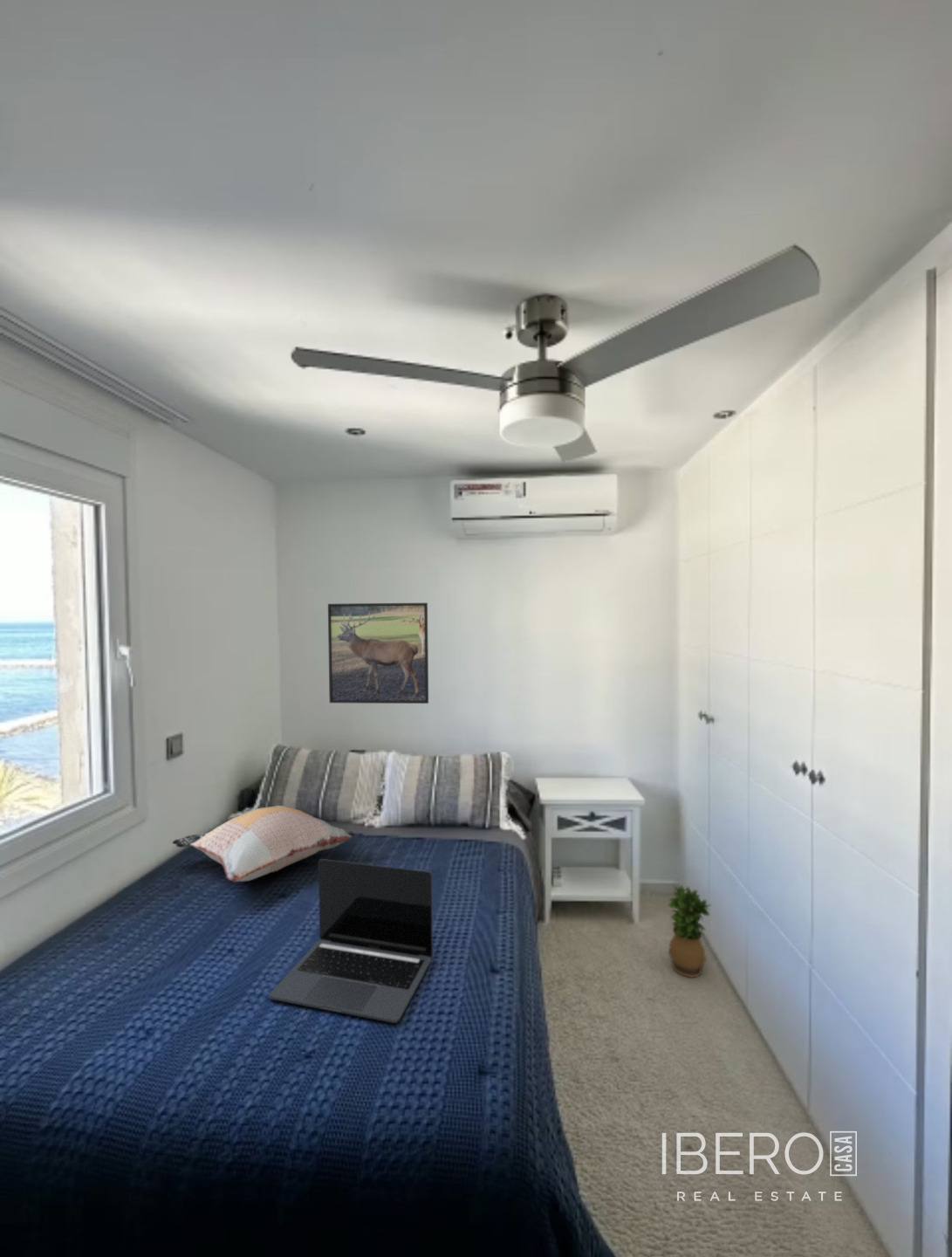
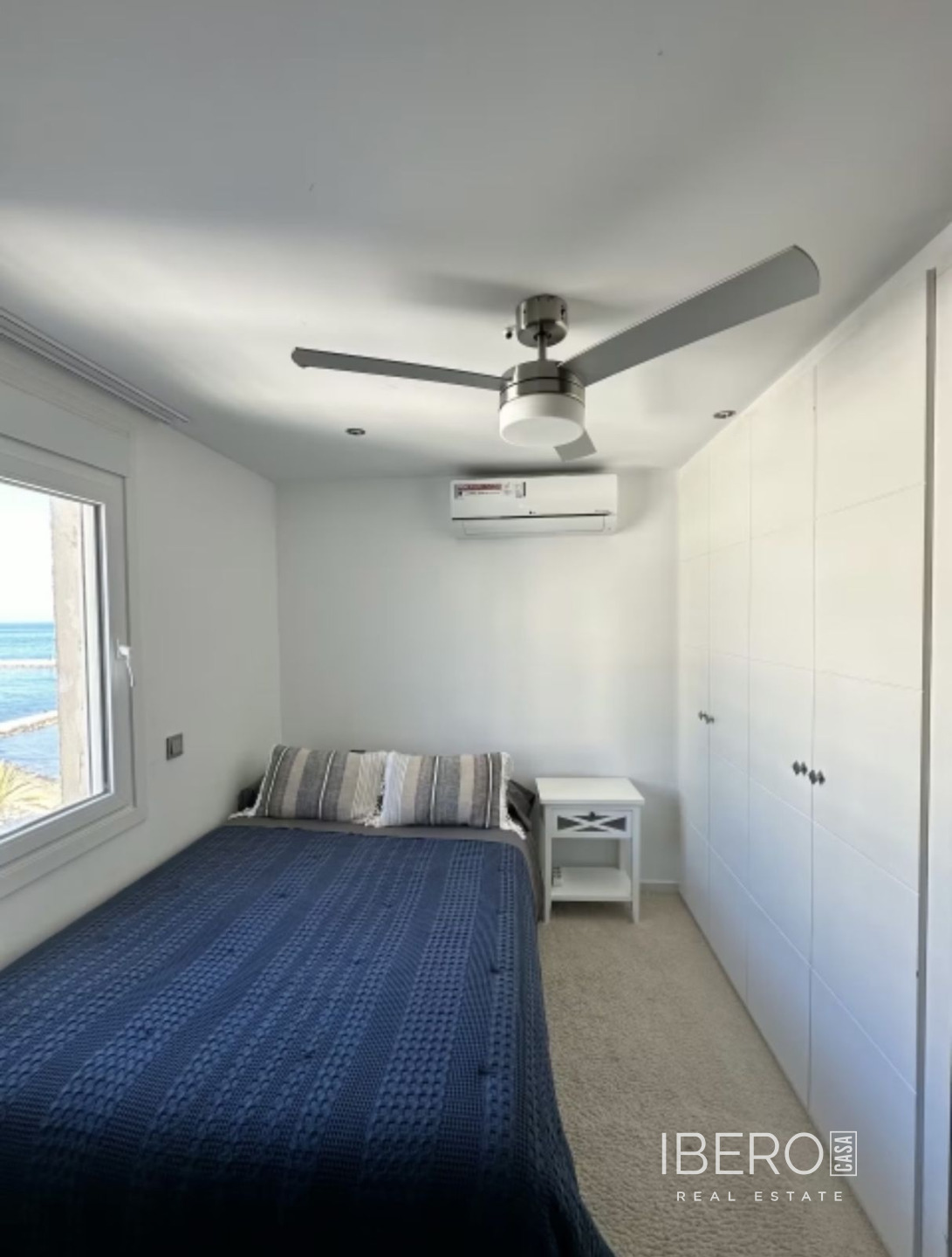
- potted plant [668,884,711,979]
- decorative pillow [171,805,353,883]
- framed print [327,602,429,704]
- laptop [269,858,434,1024]
